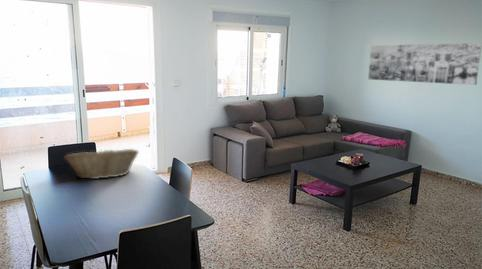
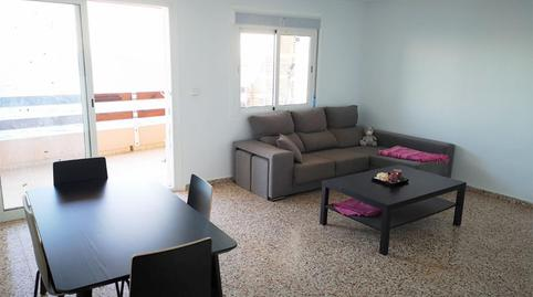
- wall art [367,41,482,86]
- fruit basket [63,148,140,180]
